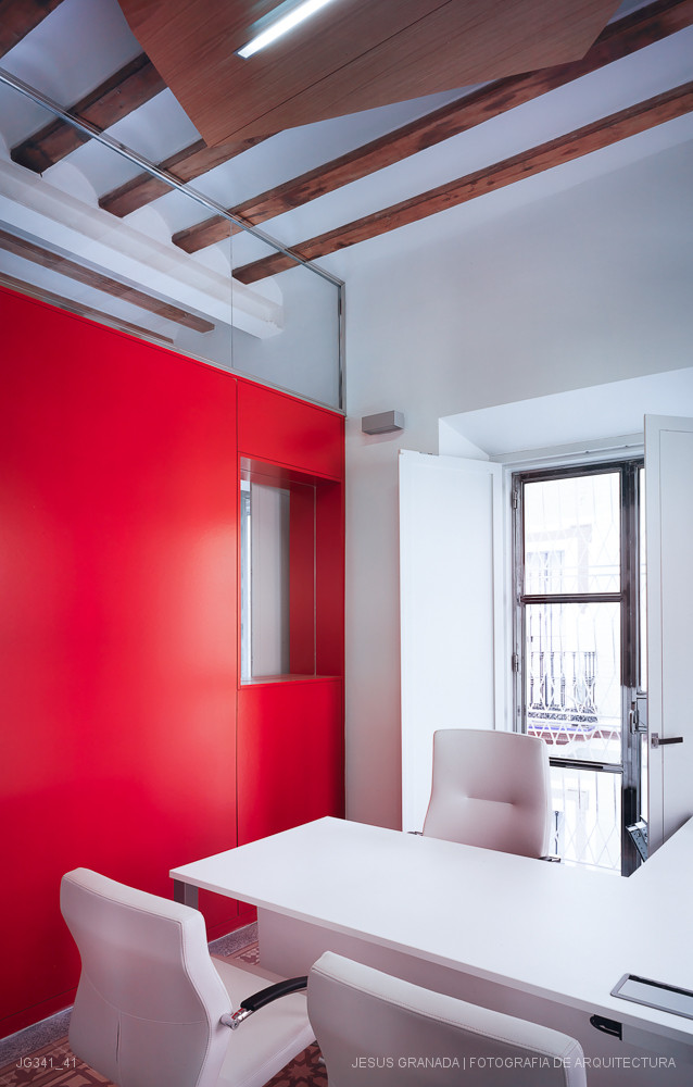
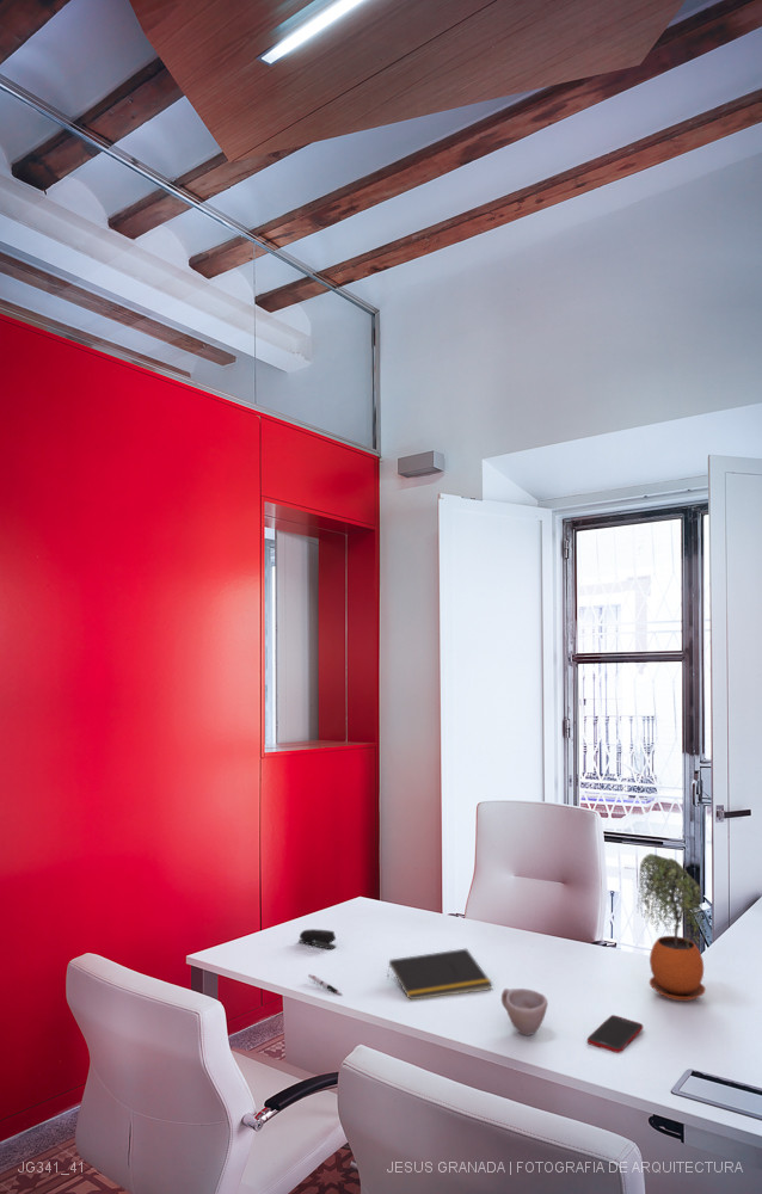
+ cup [500,987,548,1036]
+ pen [307,973,343,996]
+ notepad [386,948,494,1001]
+ cell phone [586,1014,644,1054]
+ potted plant [635,853,707,1002]
+ stapler [297,928,337,950]
